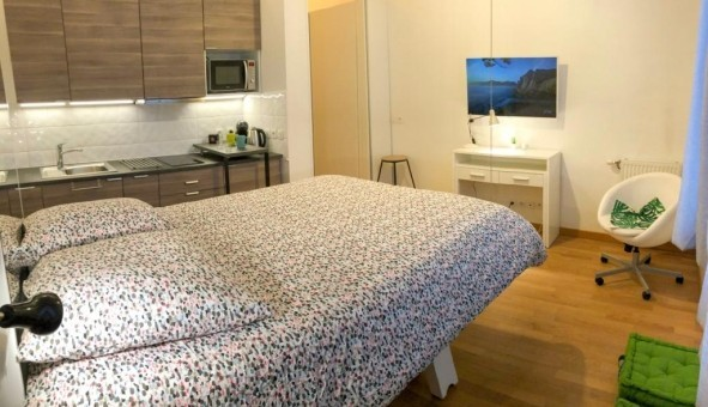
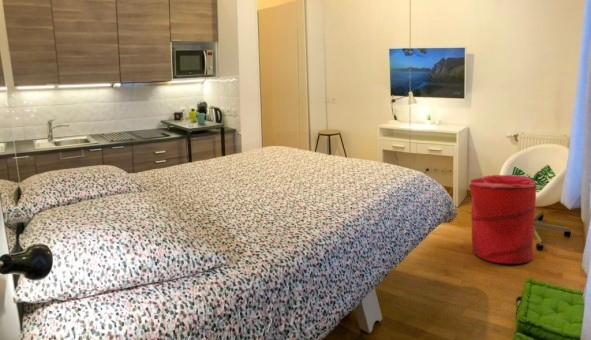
+ laundry hamper [468,174,537,265]
